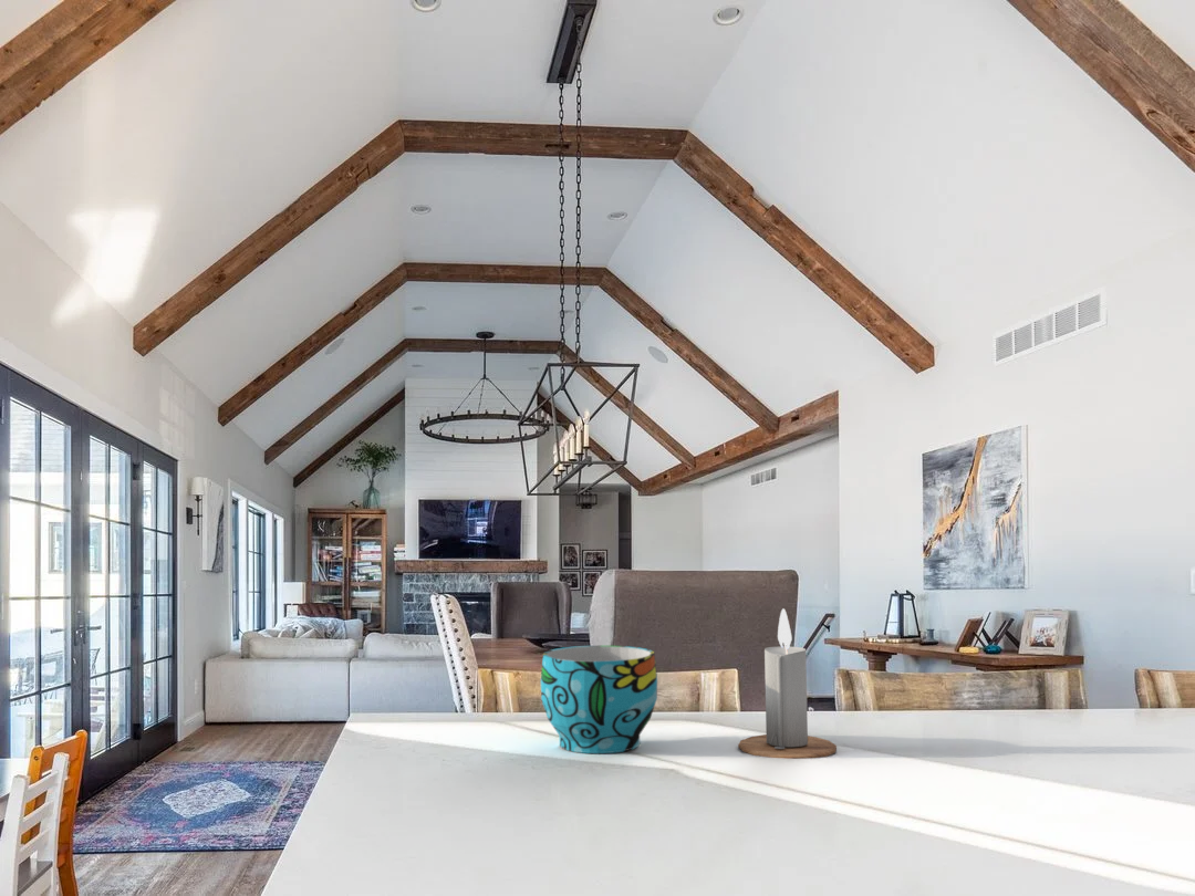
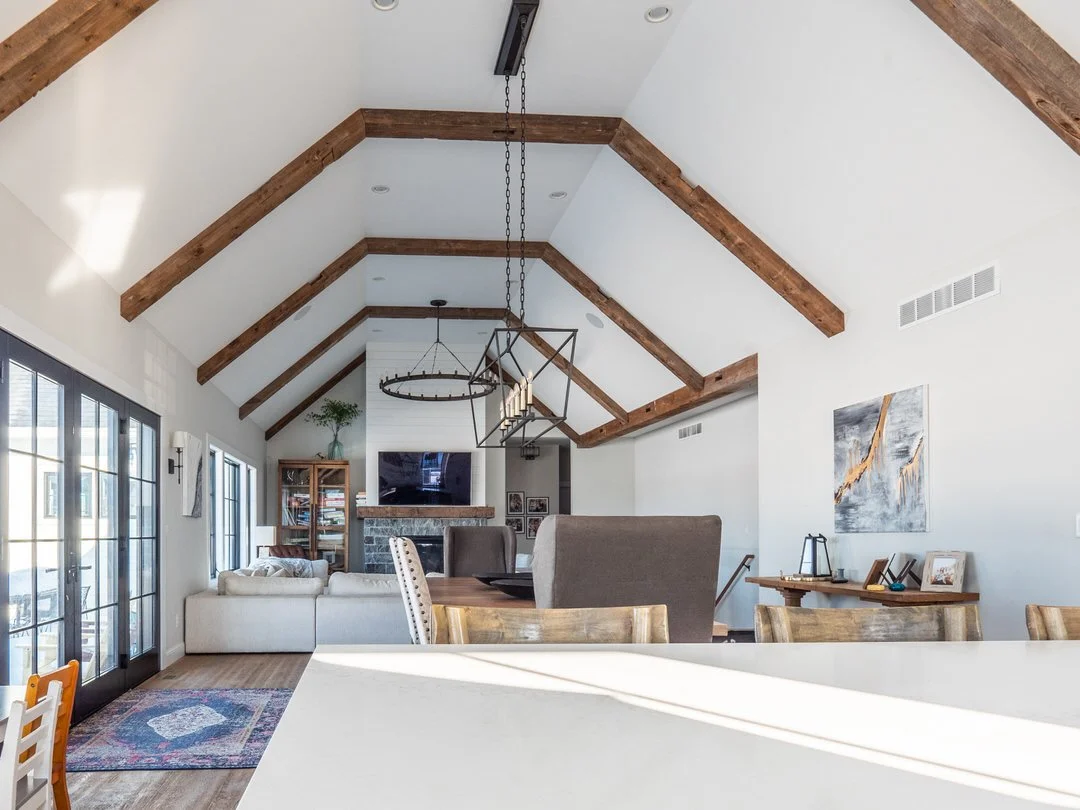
- candle [737,607,838,760]
- cup [540,645,658,754]
